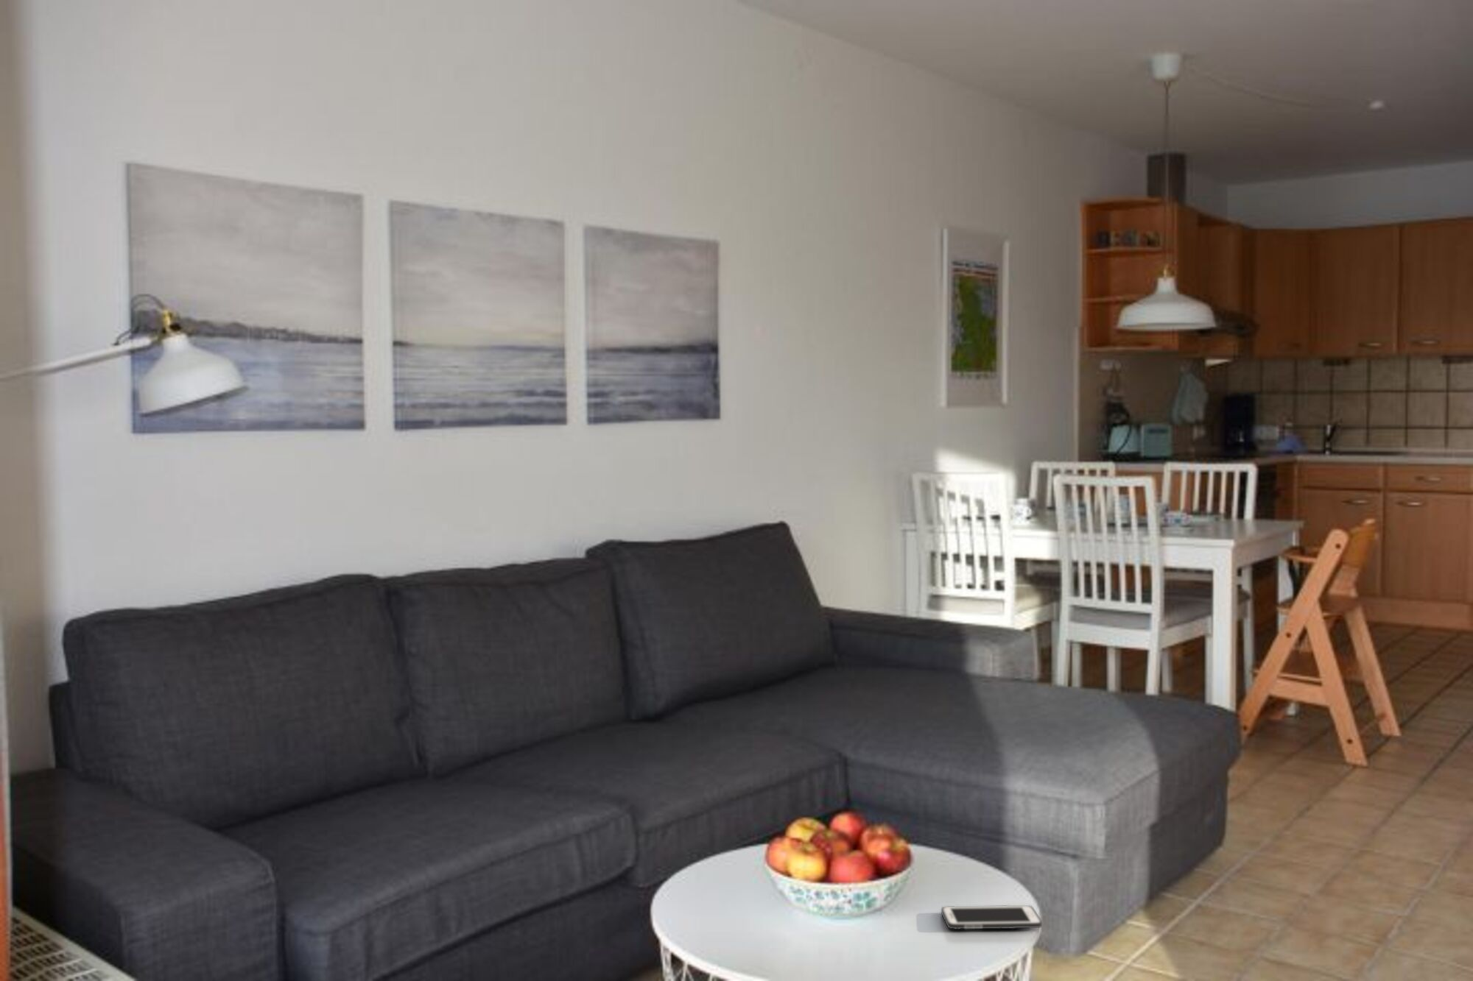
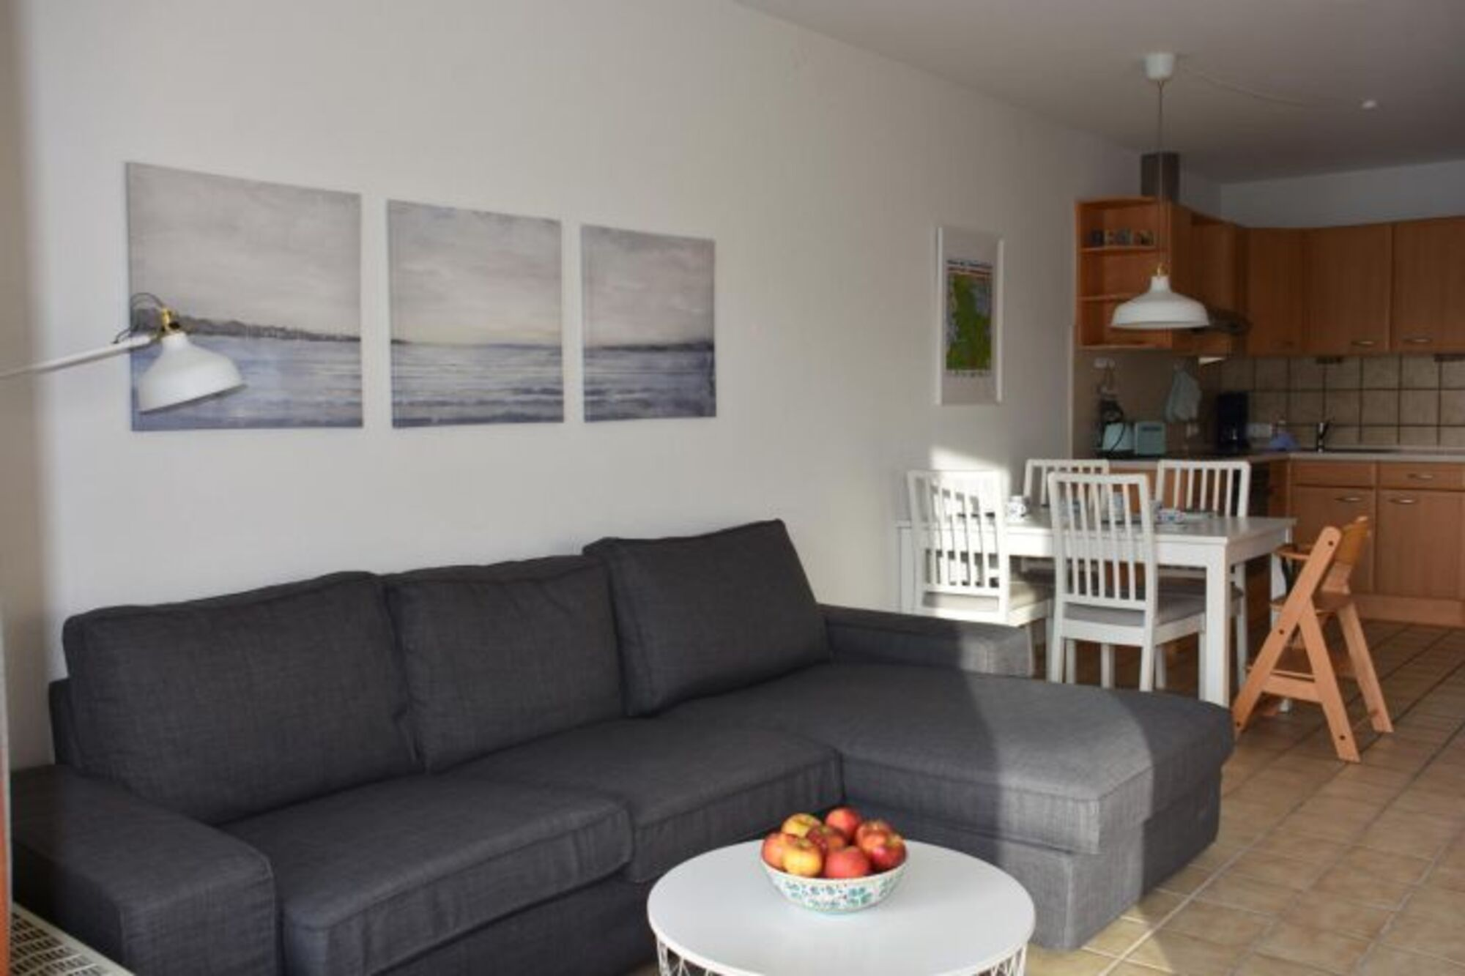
- cell phone [941,904,1043,931]
